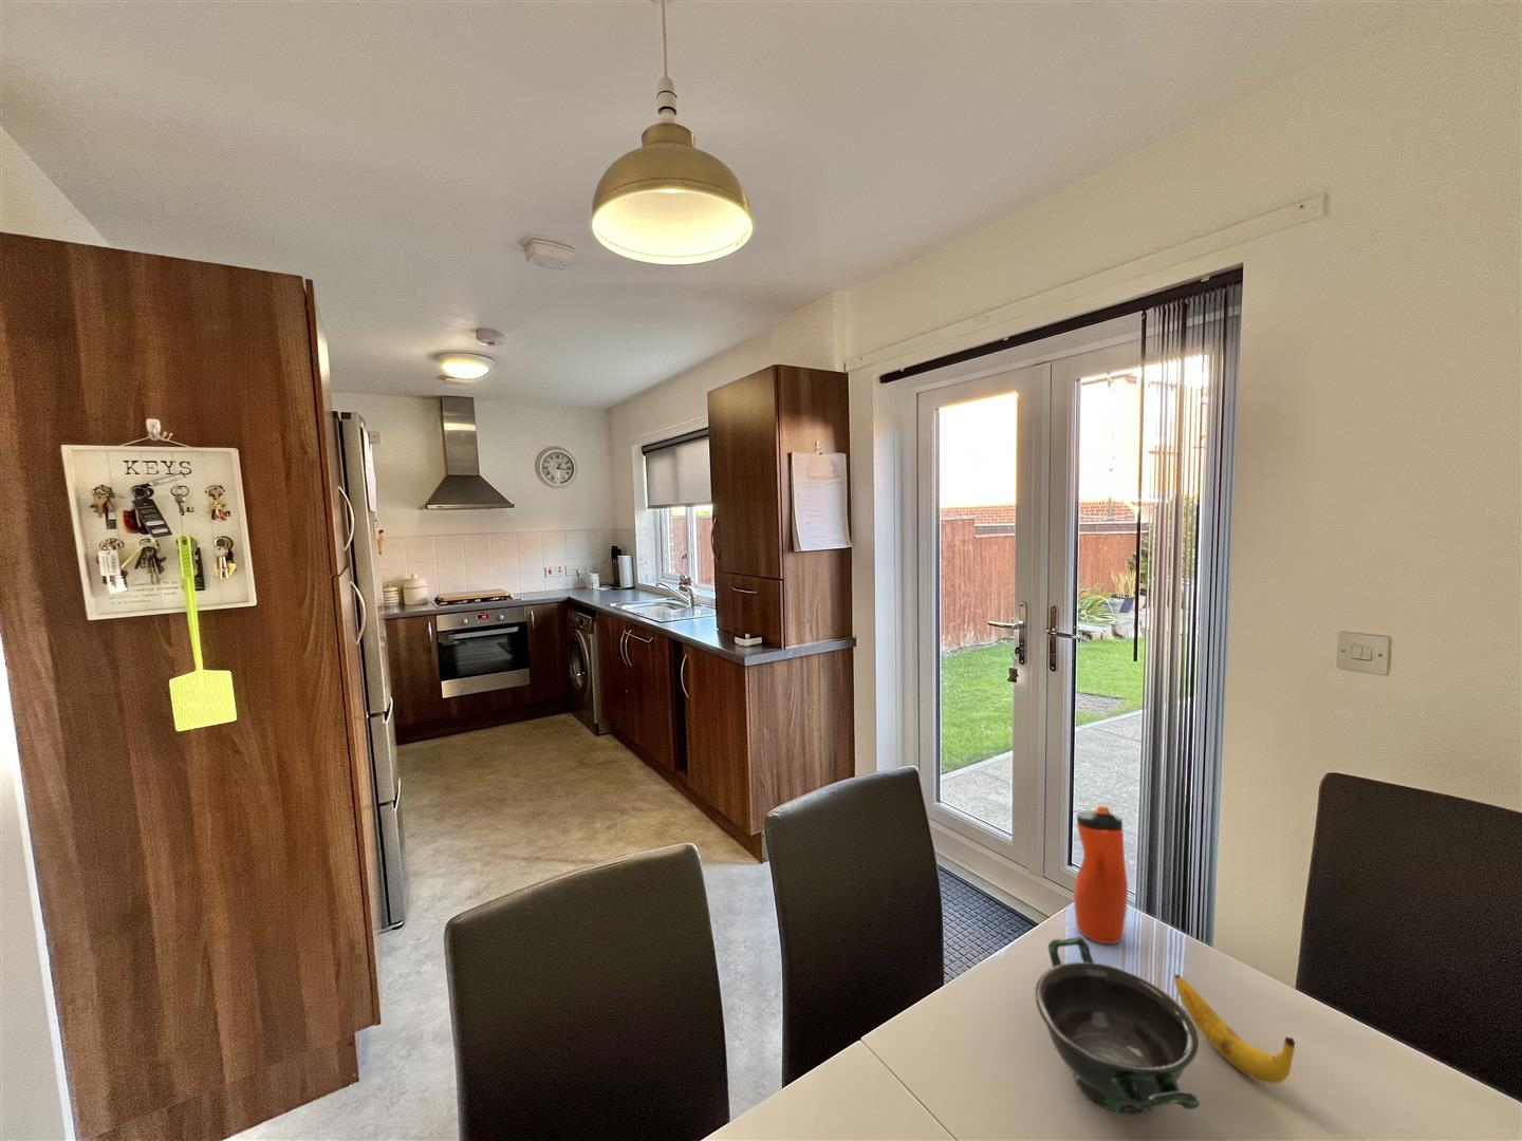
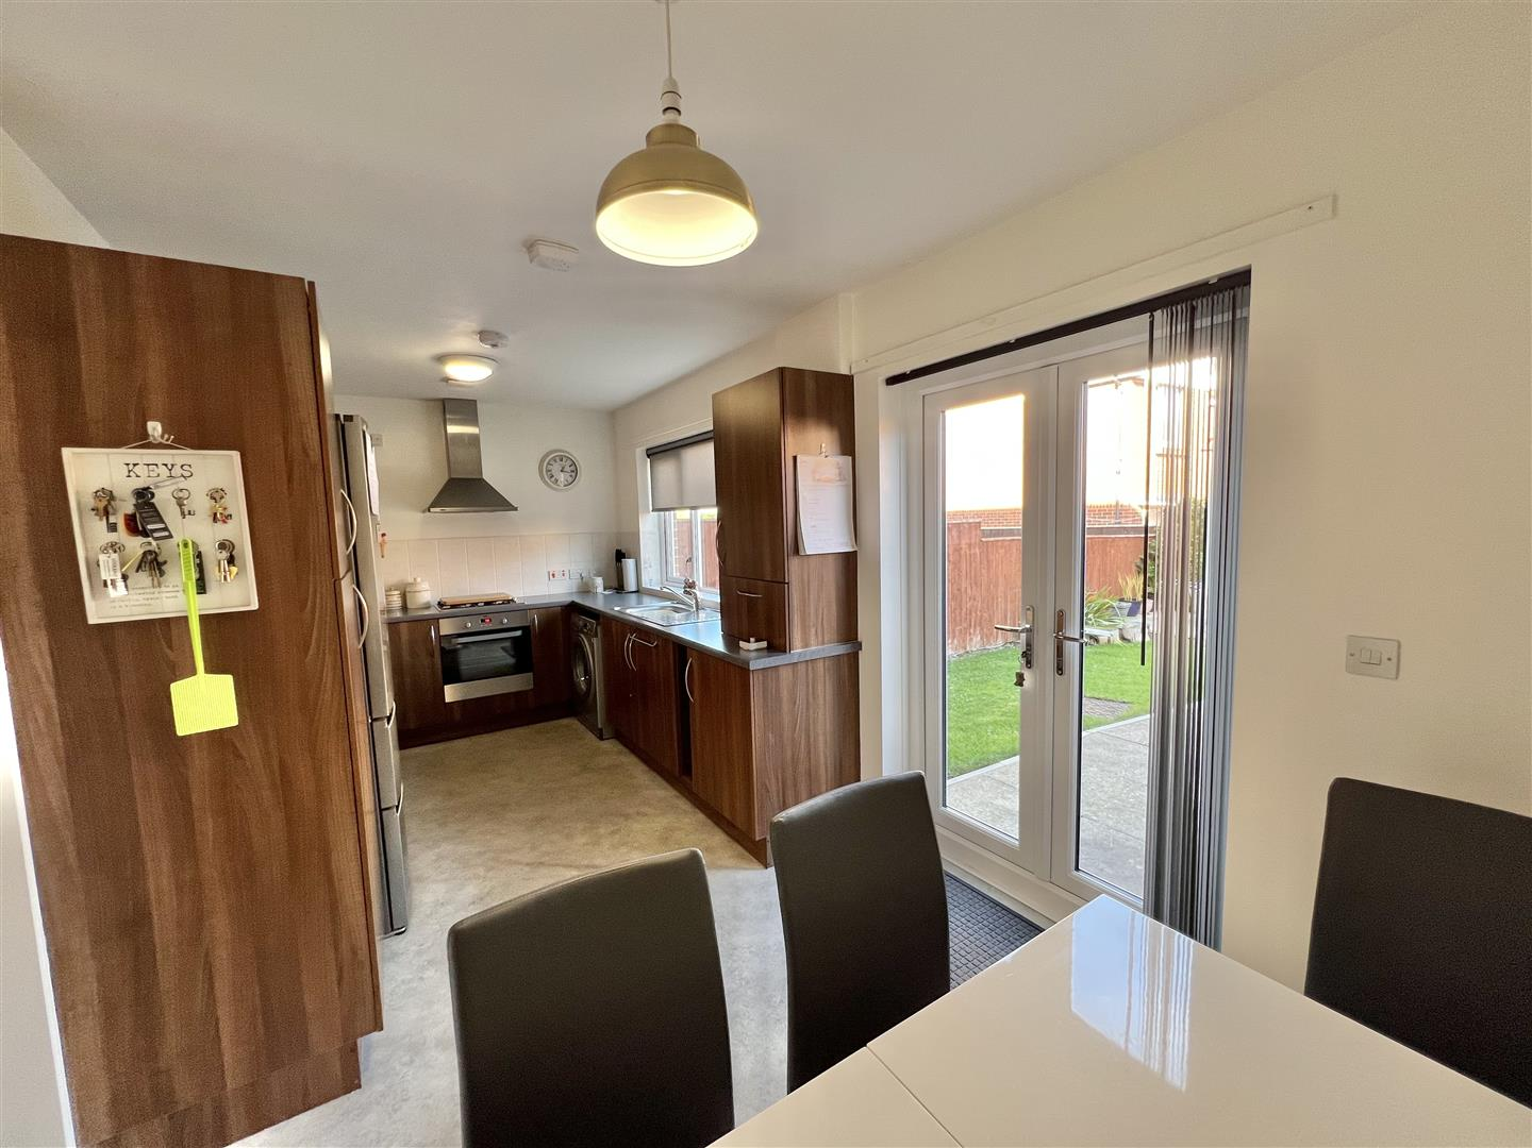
- bowl [1034,936,1201,1116]
- banana [1173,973,1295,1083]
- water bottle [1073,805,1129,944]
